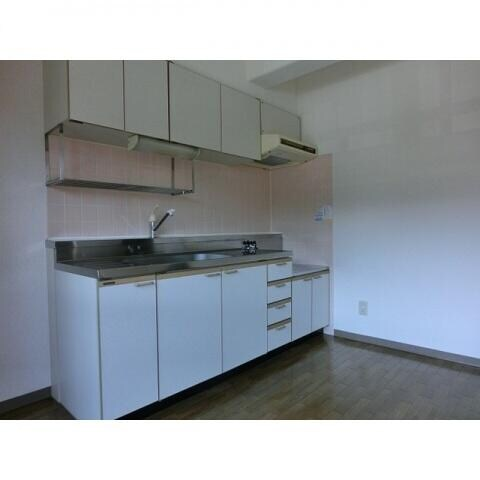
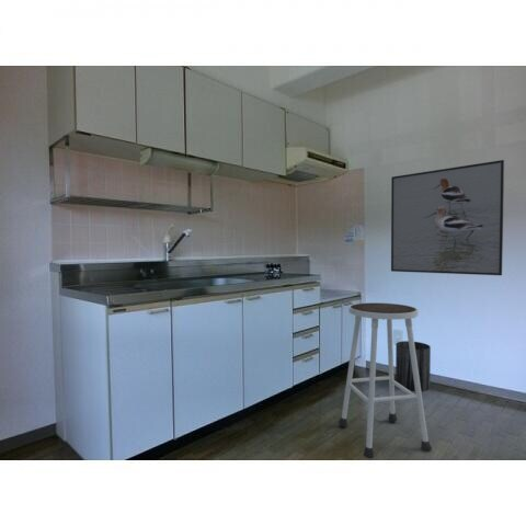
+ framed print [390,159,505,276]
+ trash can [395,340,432,392]
+ stool [338,301,433,459]
